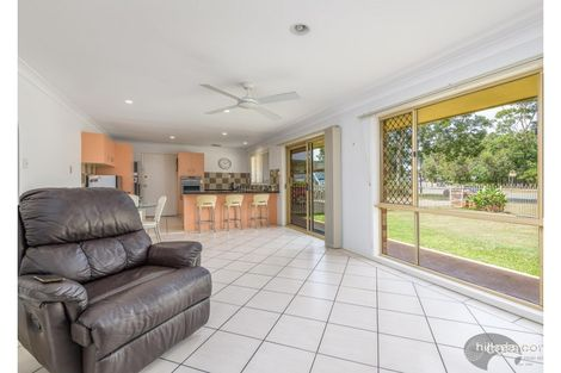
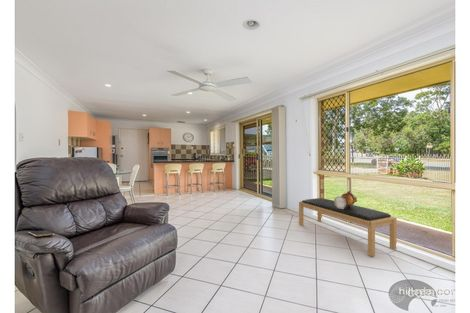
+ decorative urn [333,190,359,209]
+ bench [298,197,398,257]
